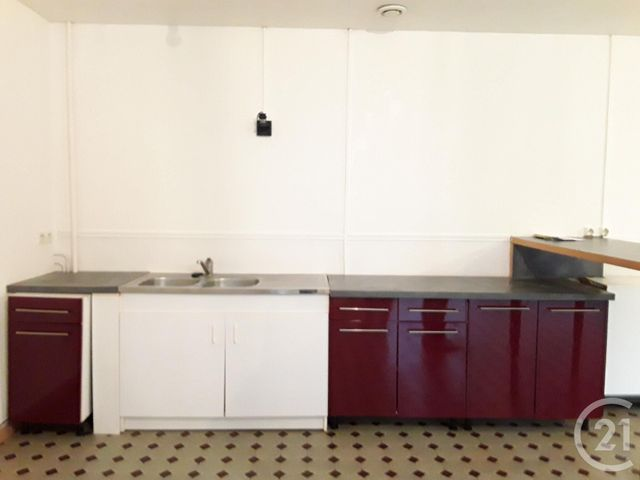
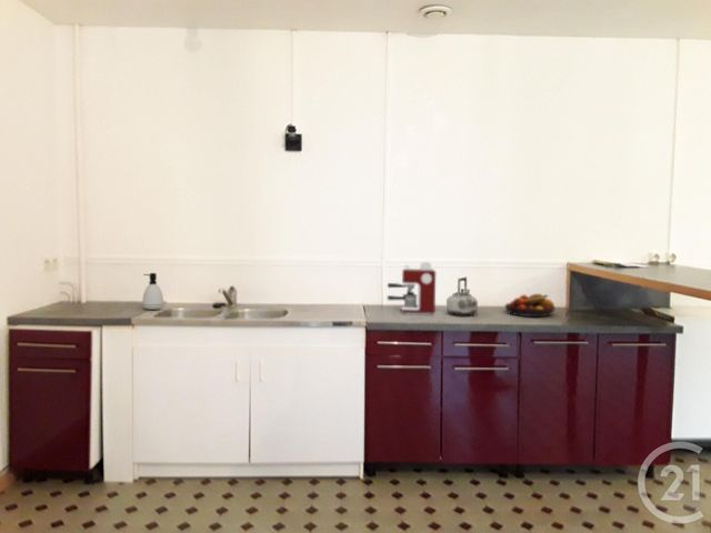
+ soap dispenser [141,272,164,311]
+ kettle [445,275,479,316]
+ fruit bowl [504,293,557,318]
+ coffee maker [387,261,437,315]
